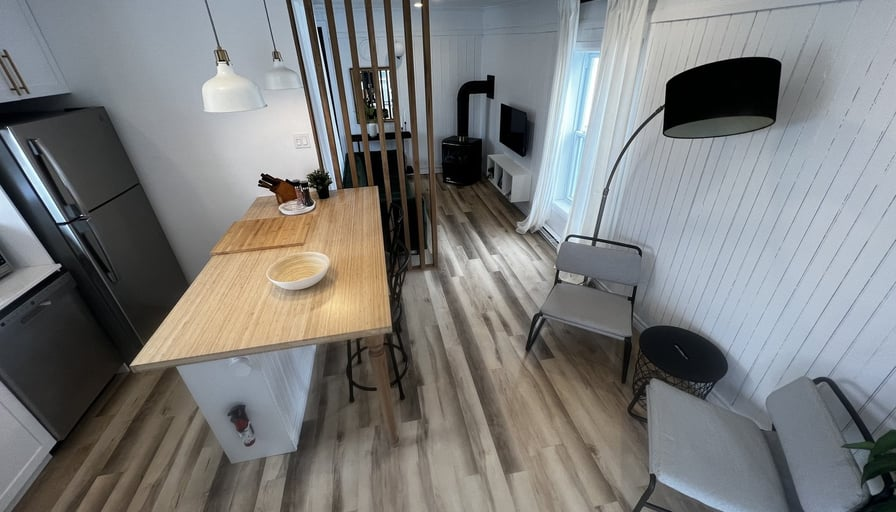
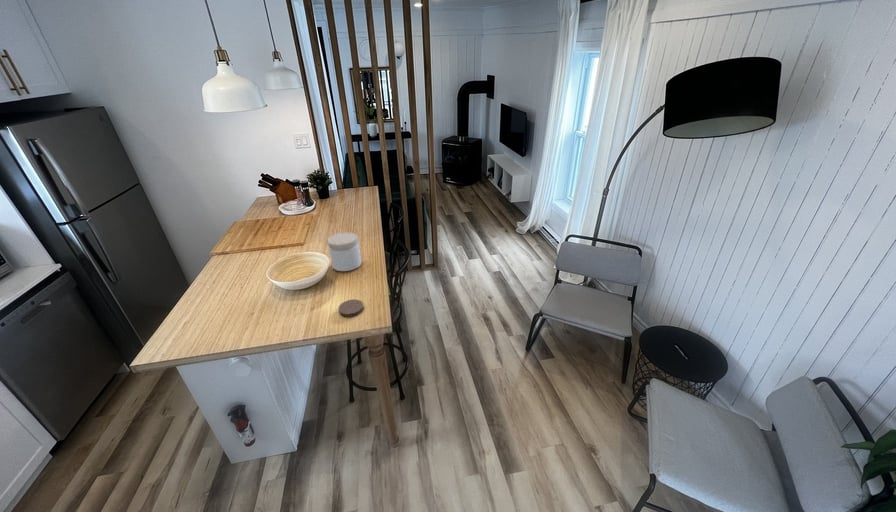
+ coaster [337,298,365,318]
+ jar [327,231,362,272]
